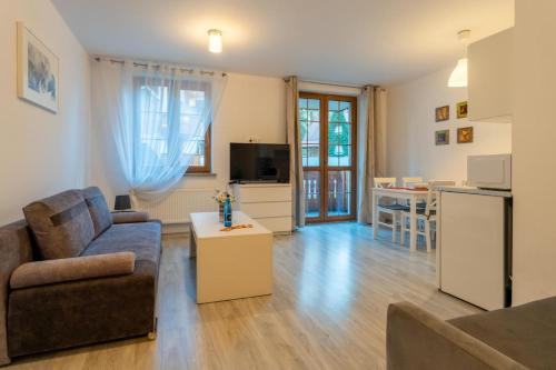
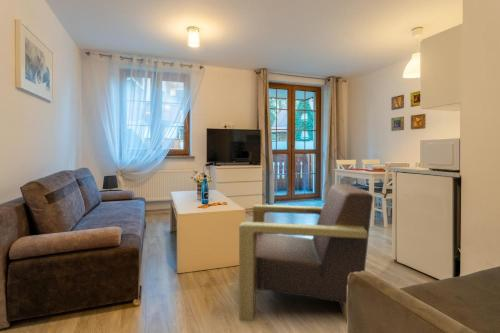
+ armchair [238,183,374,322]
